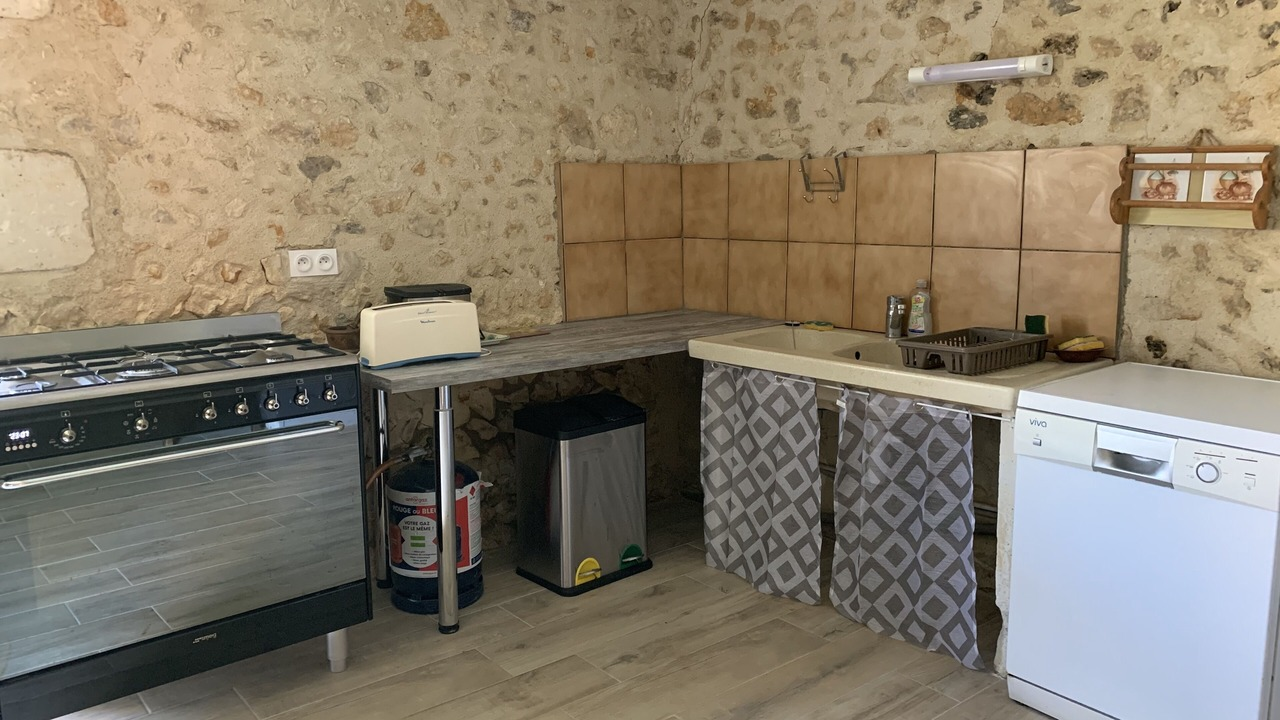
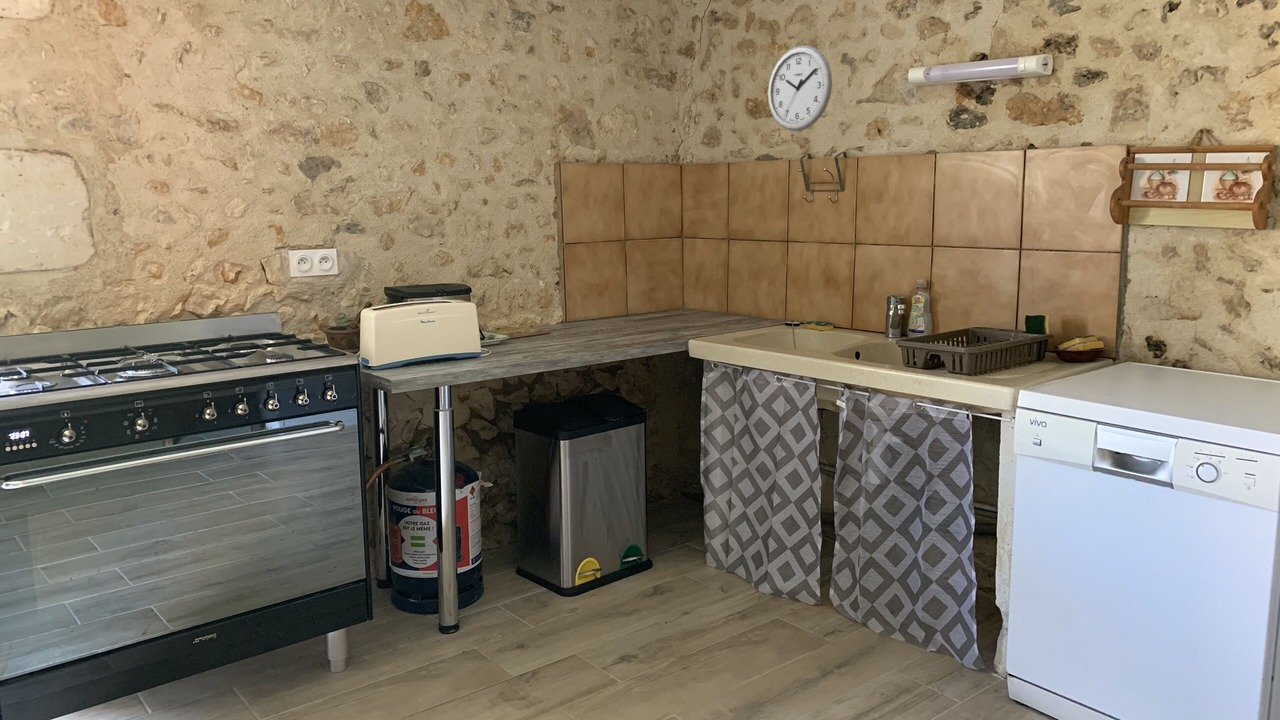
+ wall clock [767,45,833,132]
